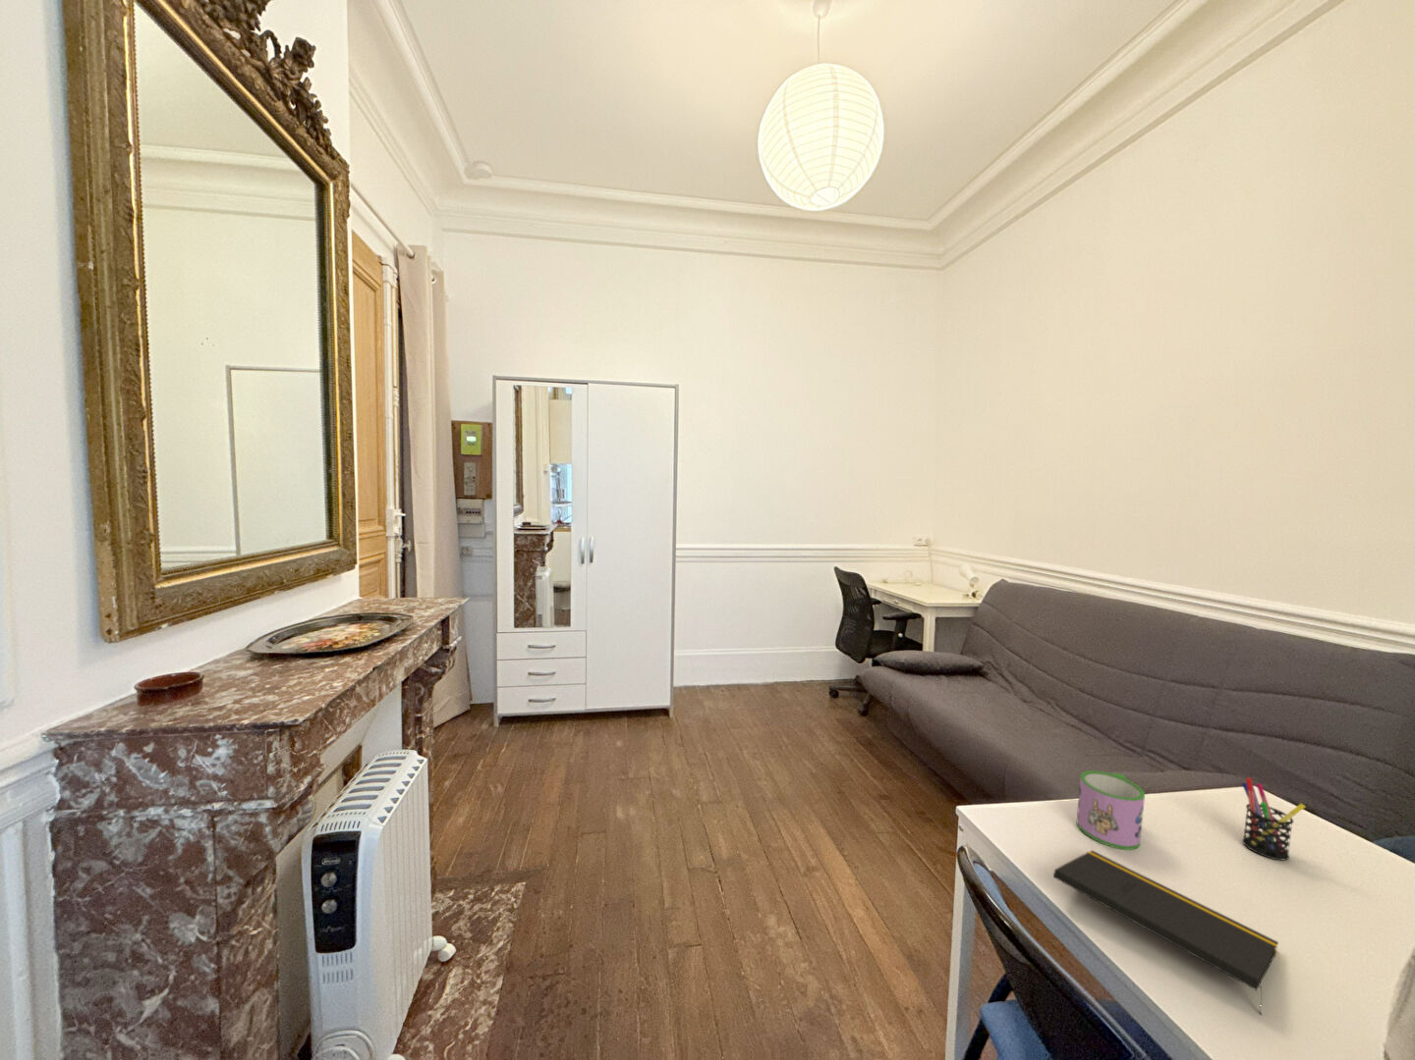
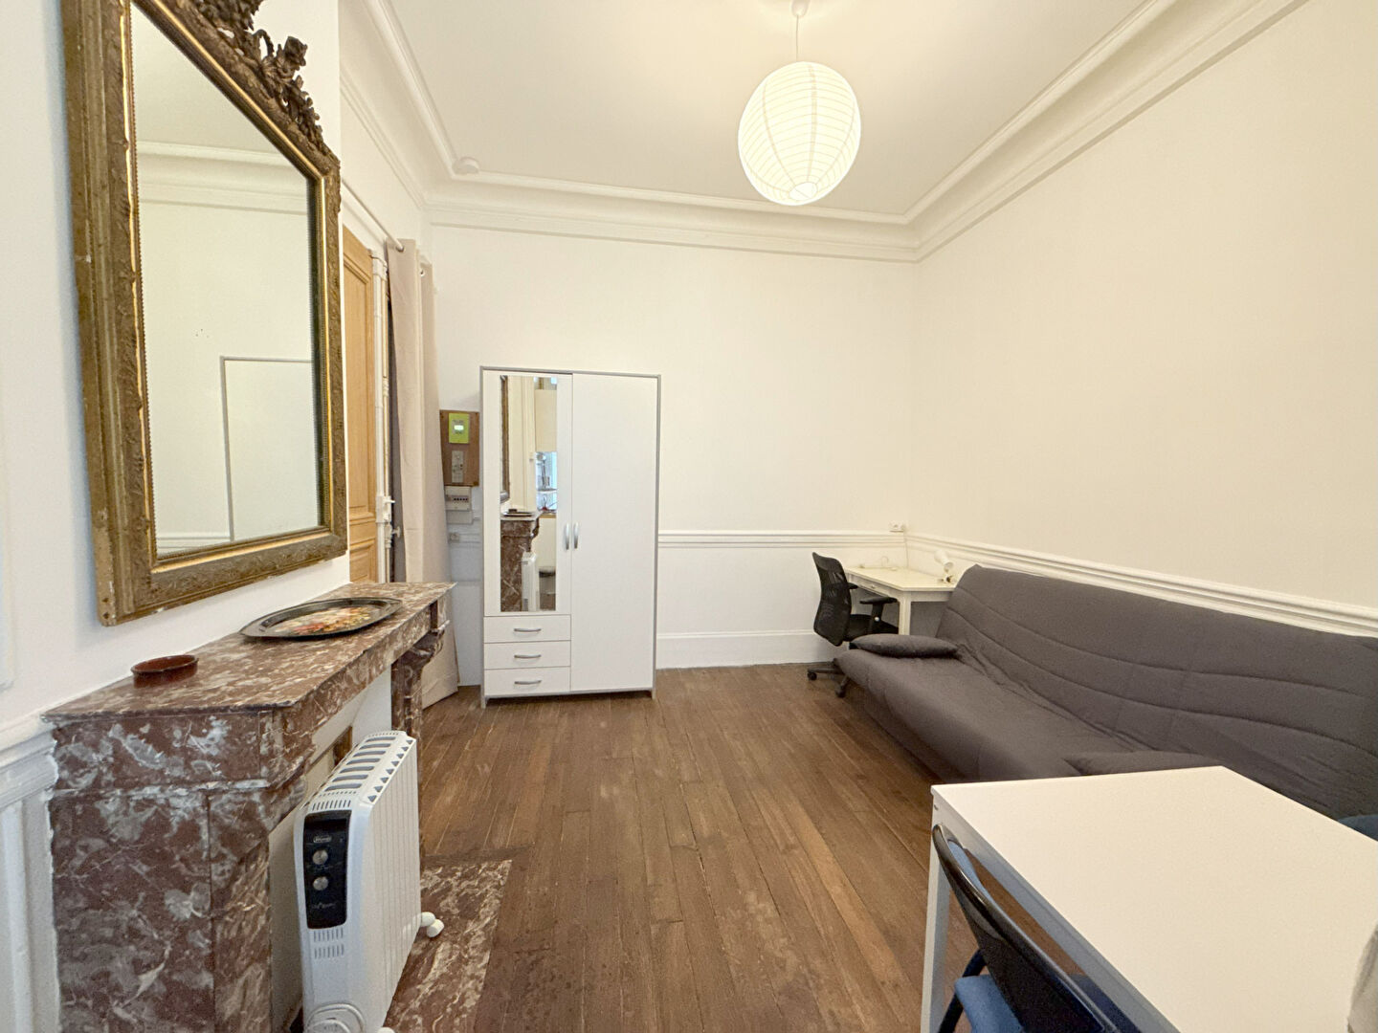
- pen holder [1241,776,1306,861]
- notepad [1053,848,1279,1014]
- mug [1076,769,1145,851]
